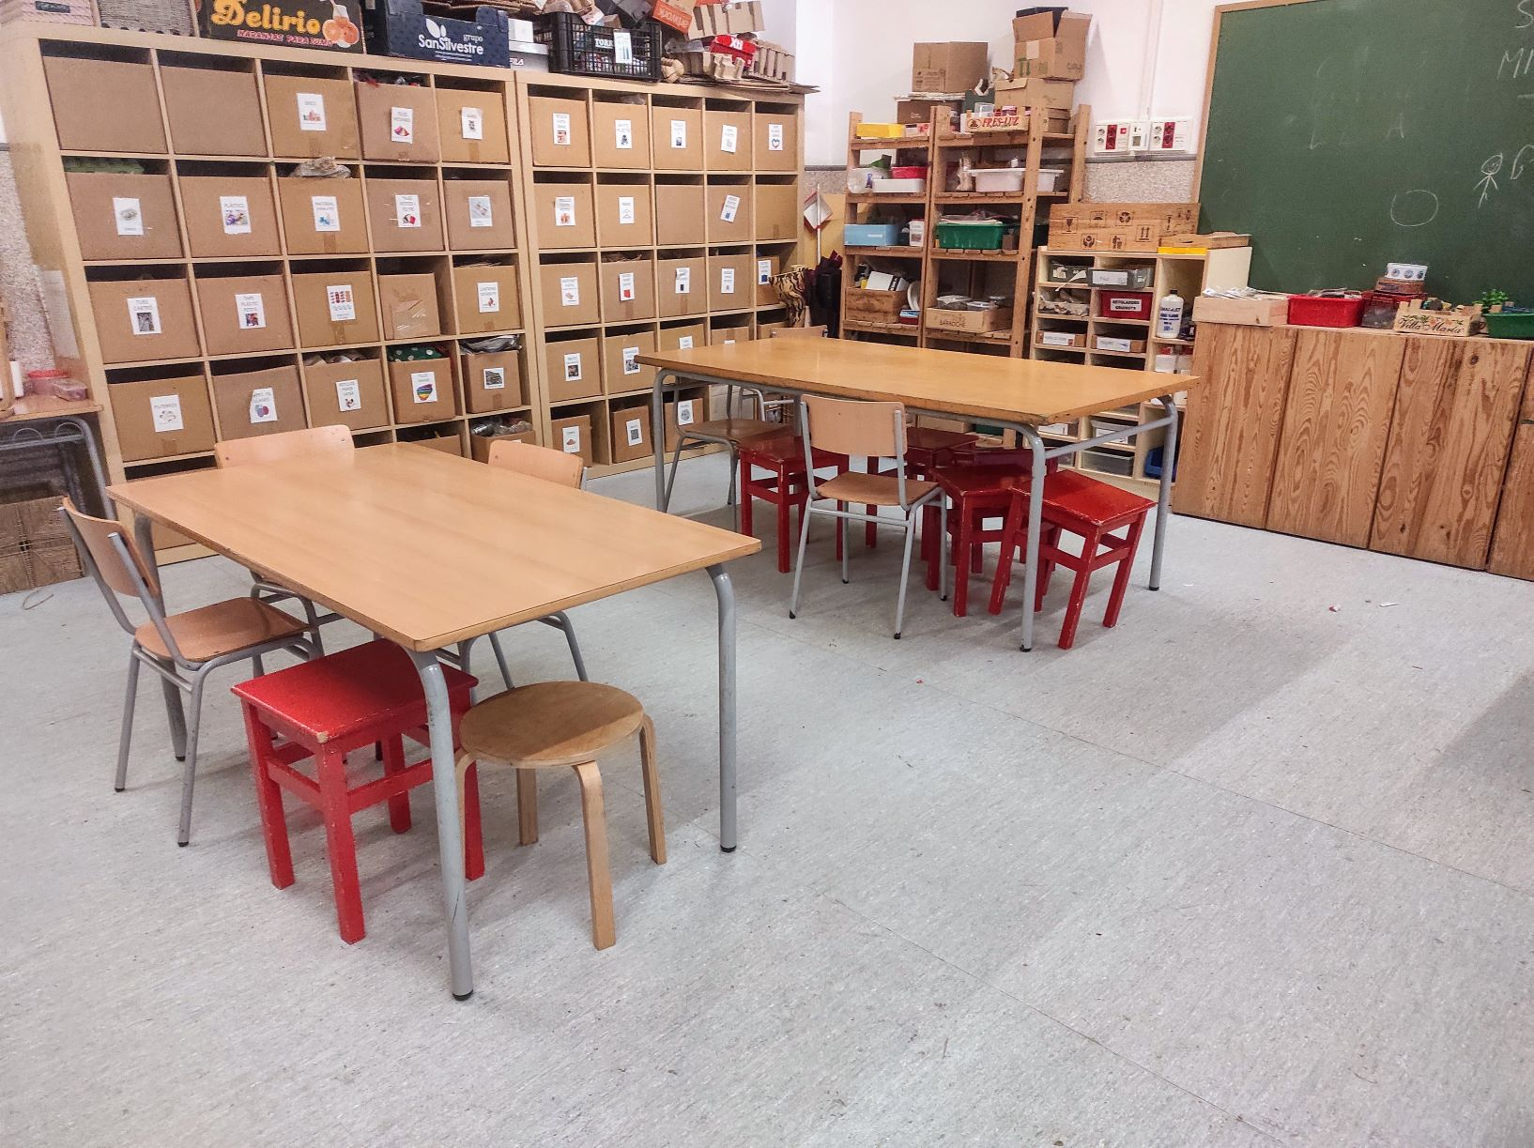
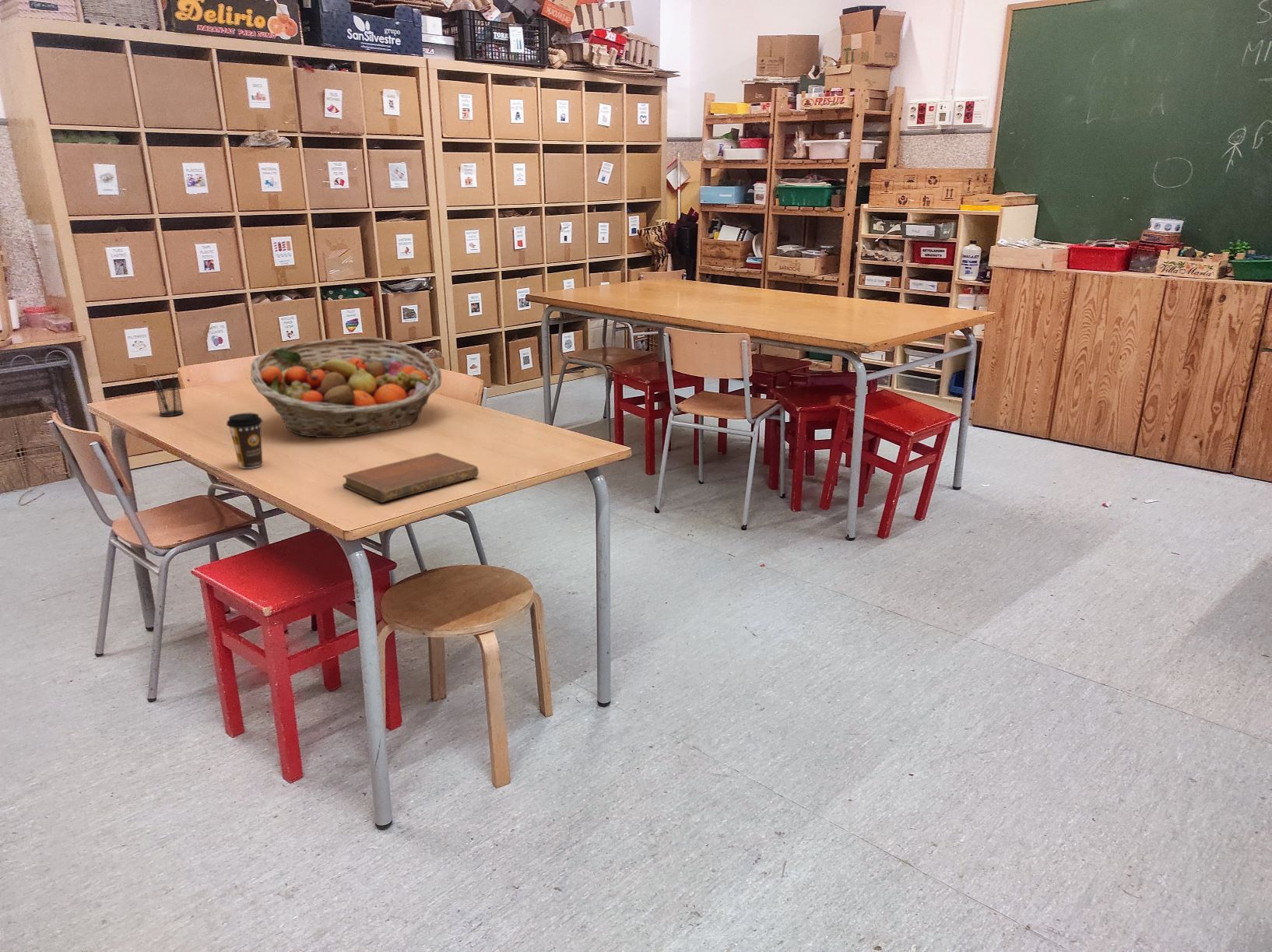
+ fruit basket [250,336,442,438]
+ pencil holder [152,373,184,417]
+ coffee cup [226,412,263,469]
+ notebook [342,452,480,503]
